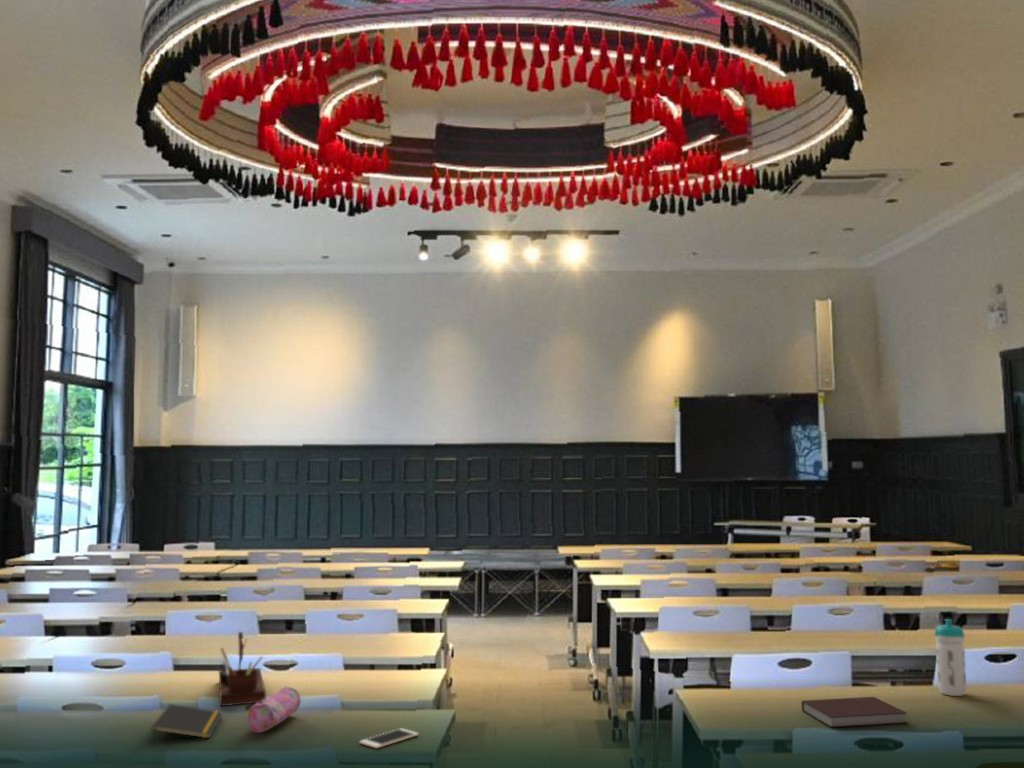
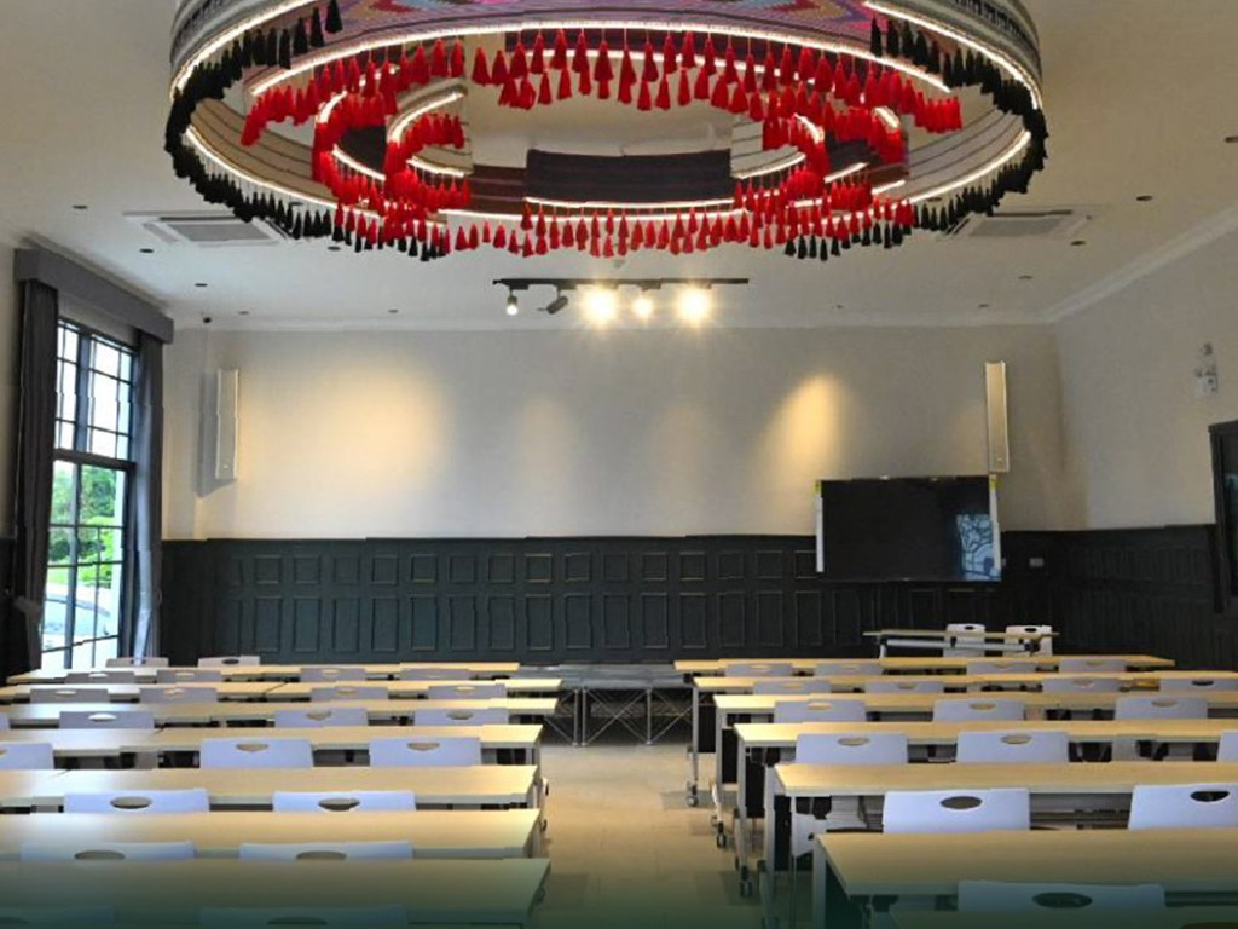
- desk organizer [216,631,267,707]
- water bottle [933,618,967,697]
- pencil case [247,685,302,734]
- notepad [151,703,223,743]
- cell phone [359,727,420,749]
- notebook [801,696,909,729]
